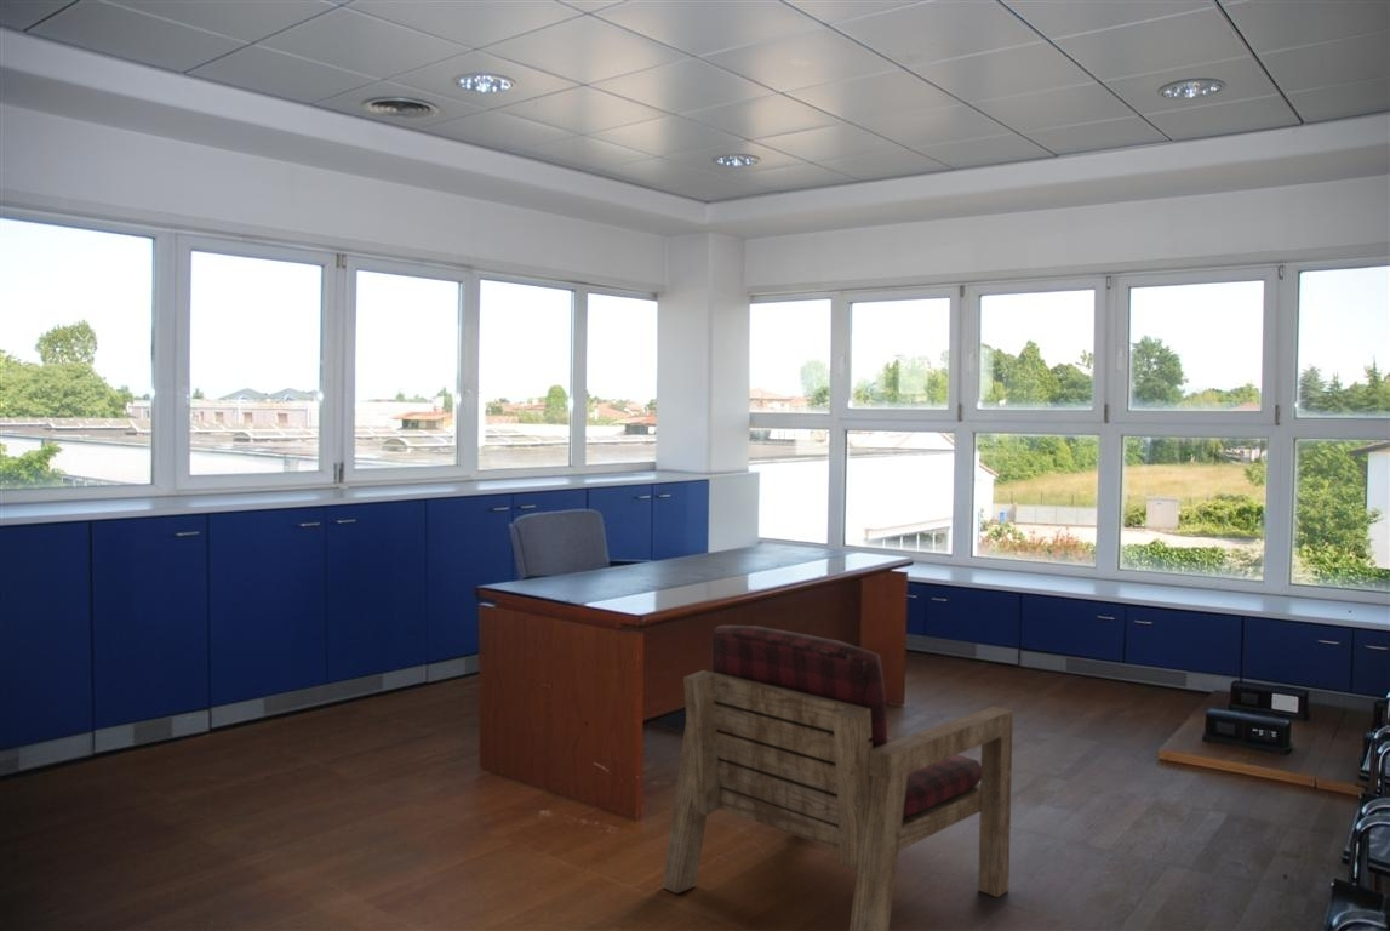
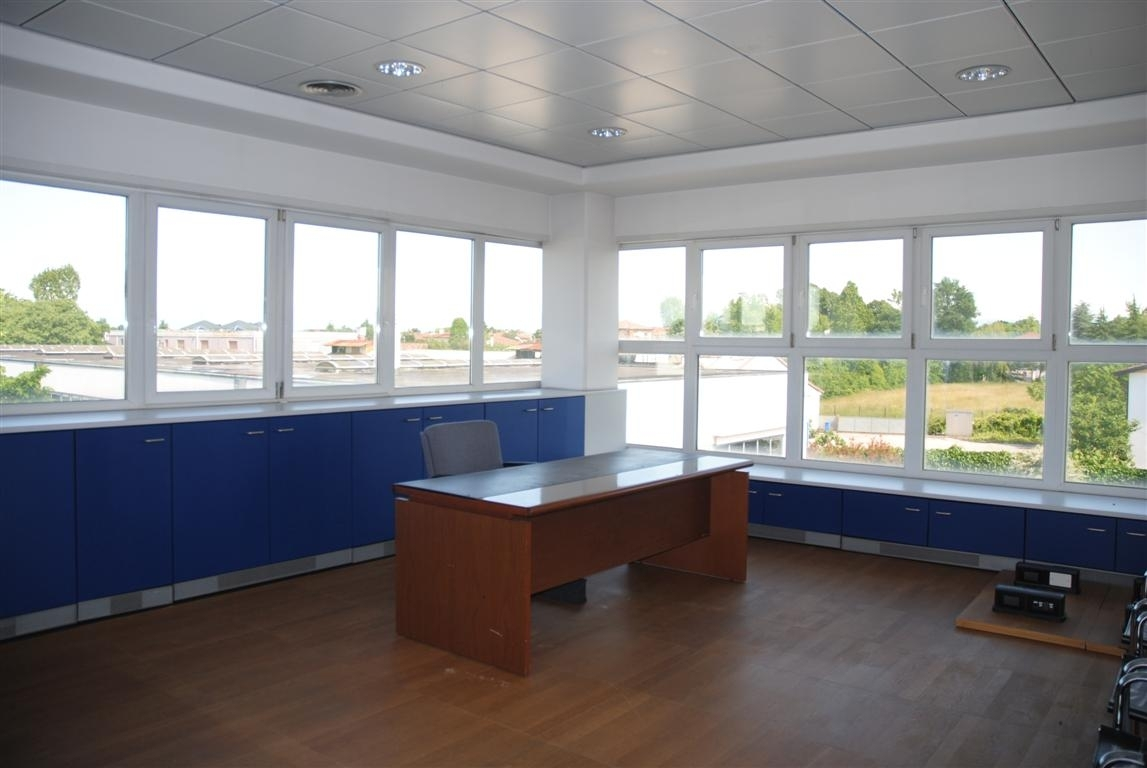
- armchair [660,624,1014,931]
